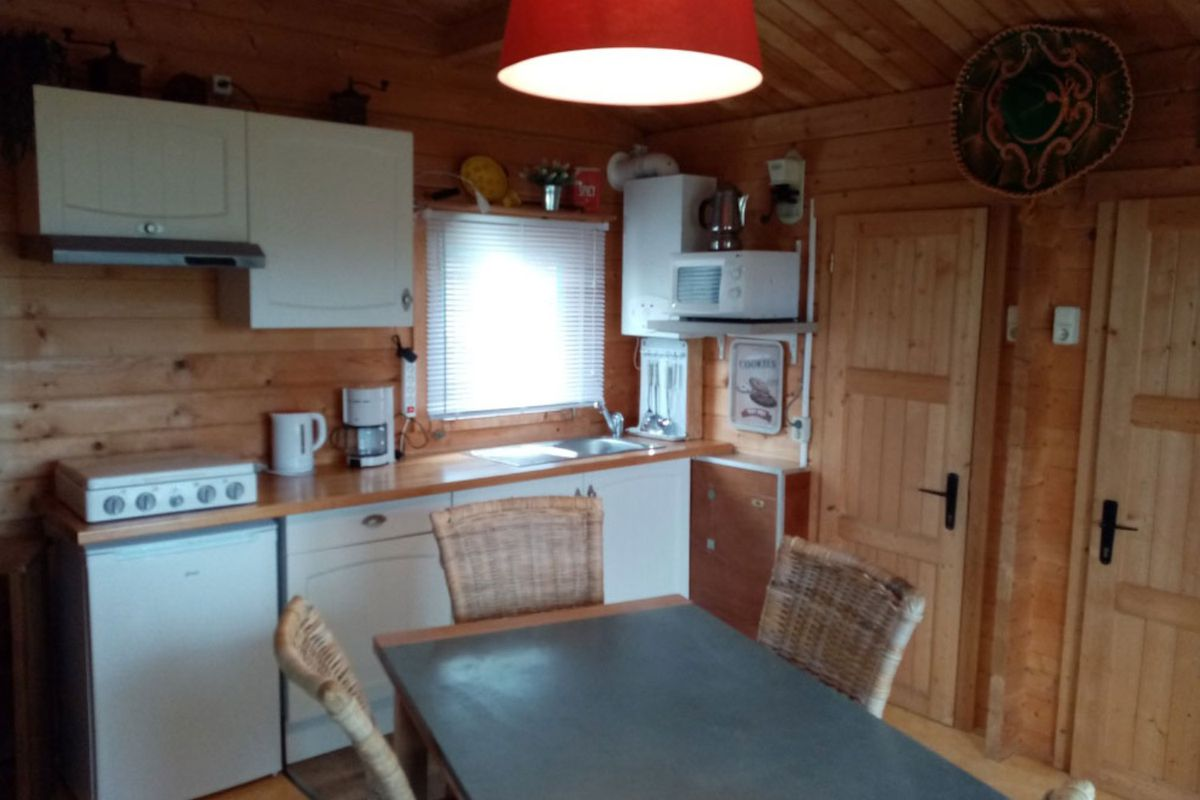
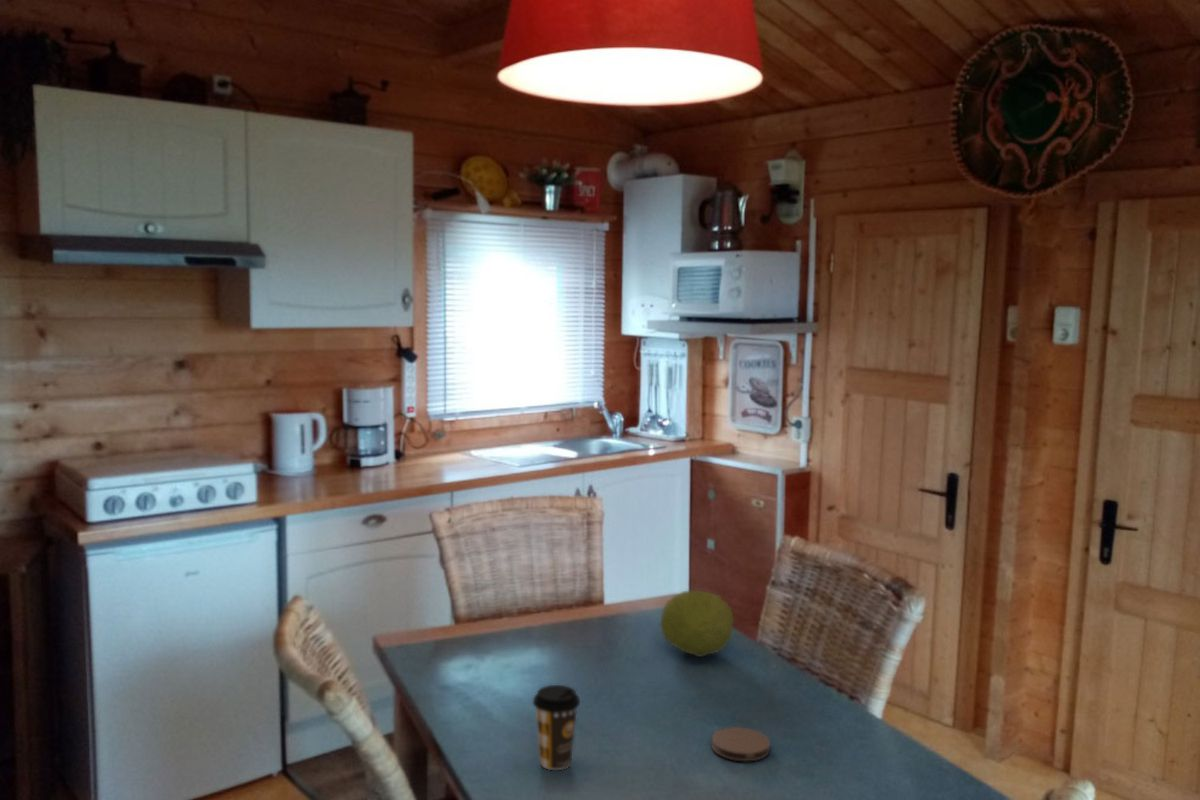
+ fruit [660,589,735,658]
+ coaster [710,726,771,762]
+ coffee cup [532,684,581,771]
